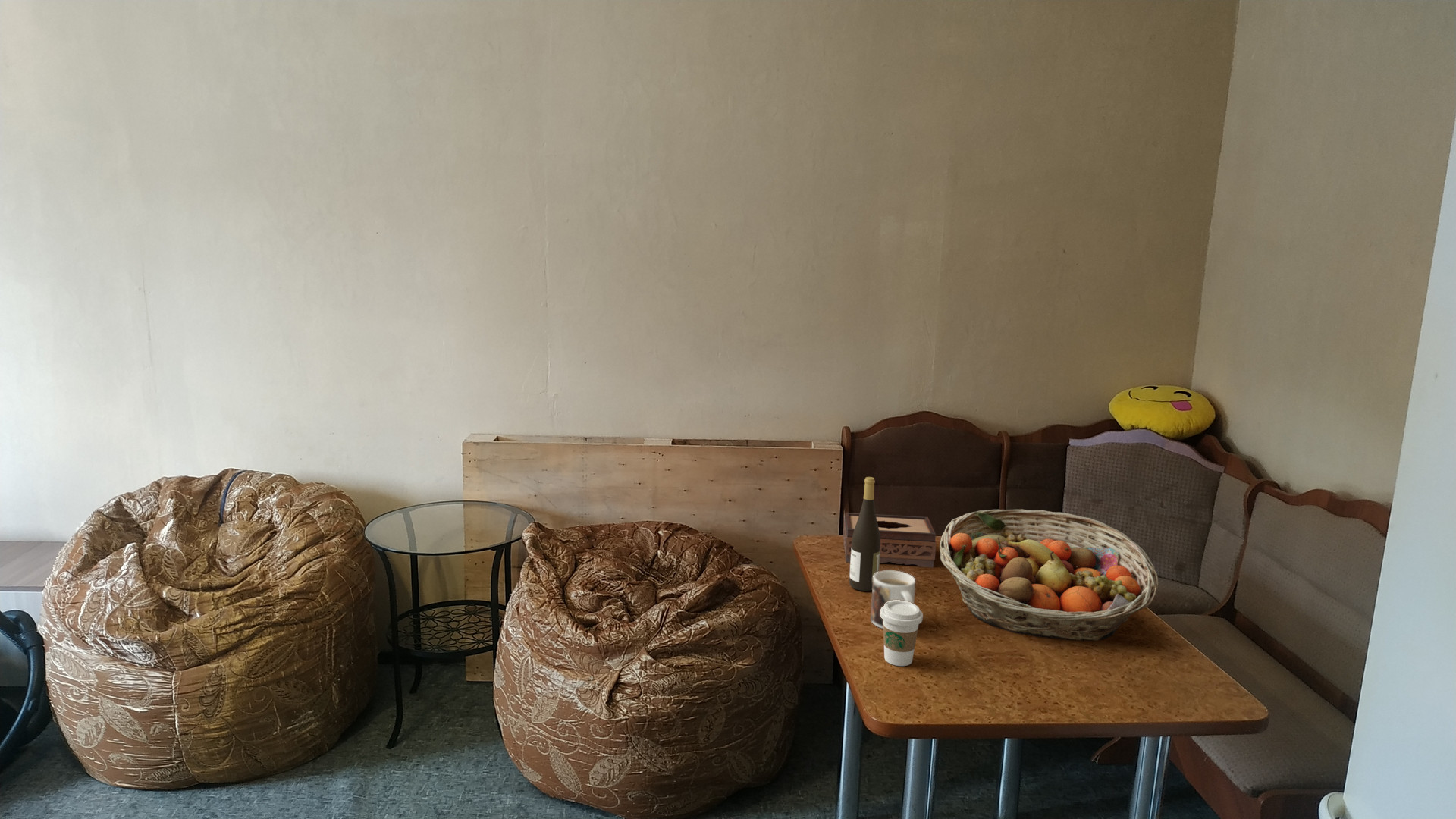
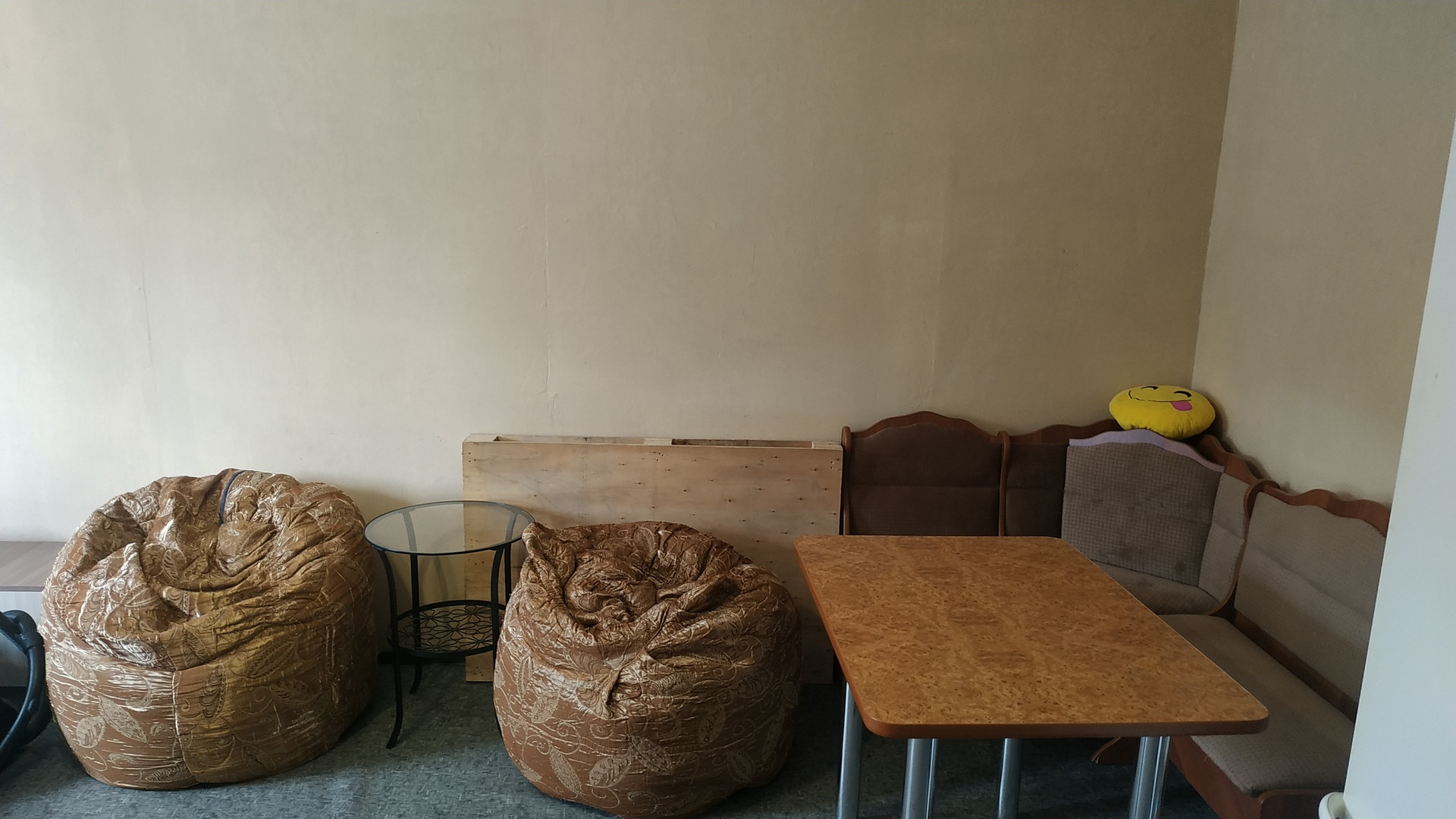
- fruit basket [939,508,1159,642]
- tissue box [843,512,937,568]
- coffee cup [880,600,924,667]
- mug [870,570,916,629]
- wine bottle [849,476,880,591]
